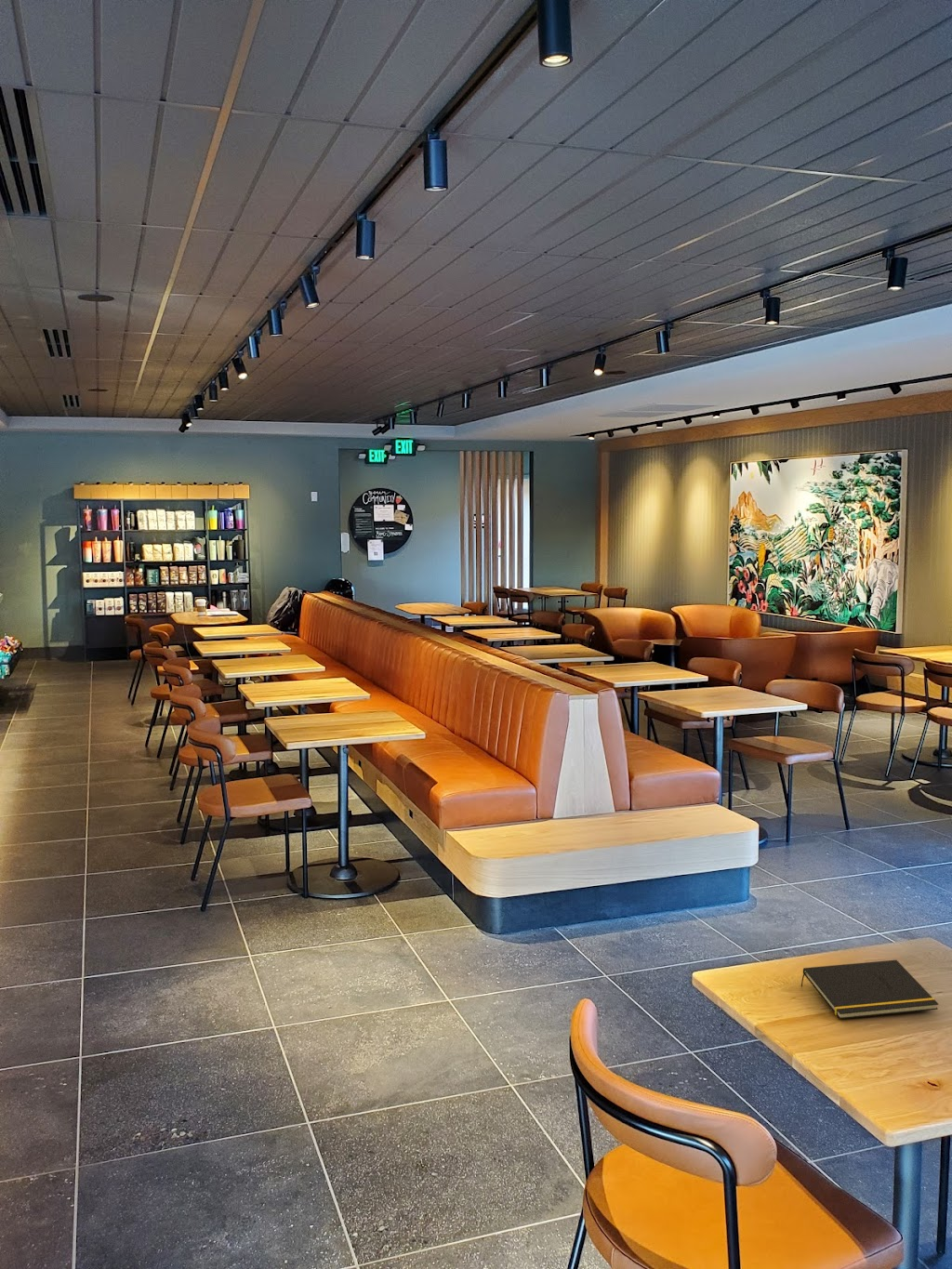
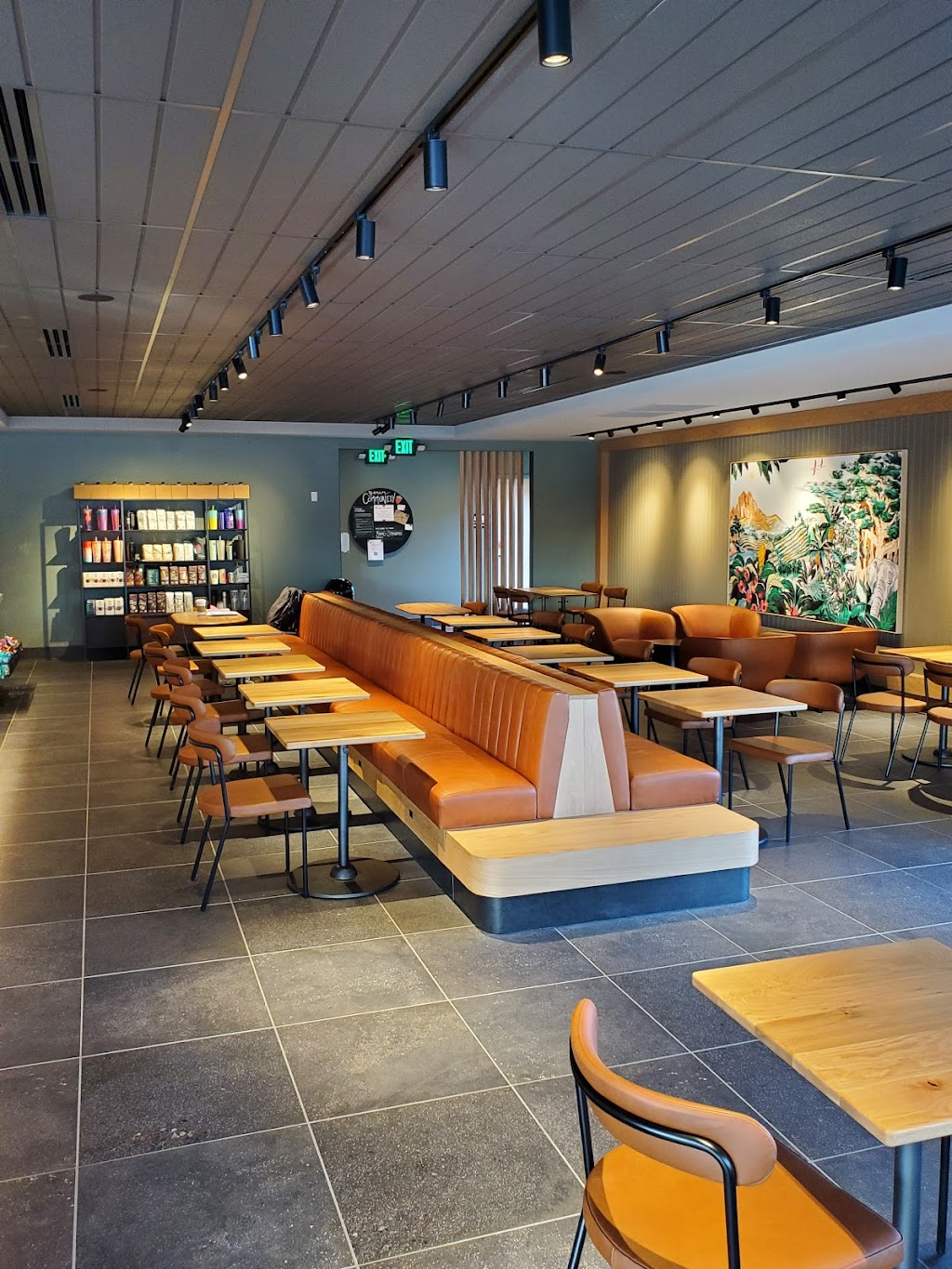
- notepad [800,959,939,1020]
